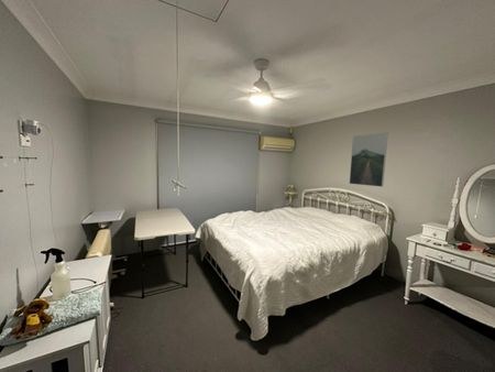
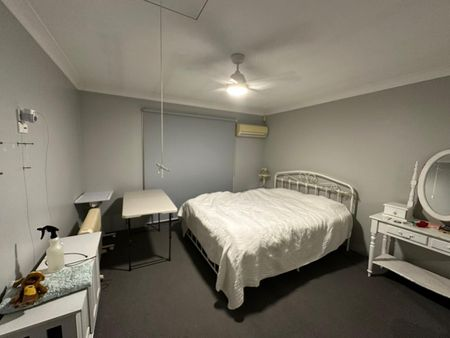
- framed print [349,131,389,188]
